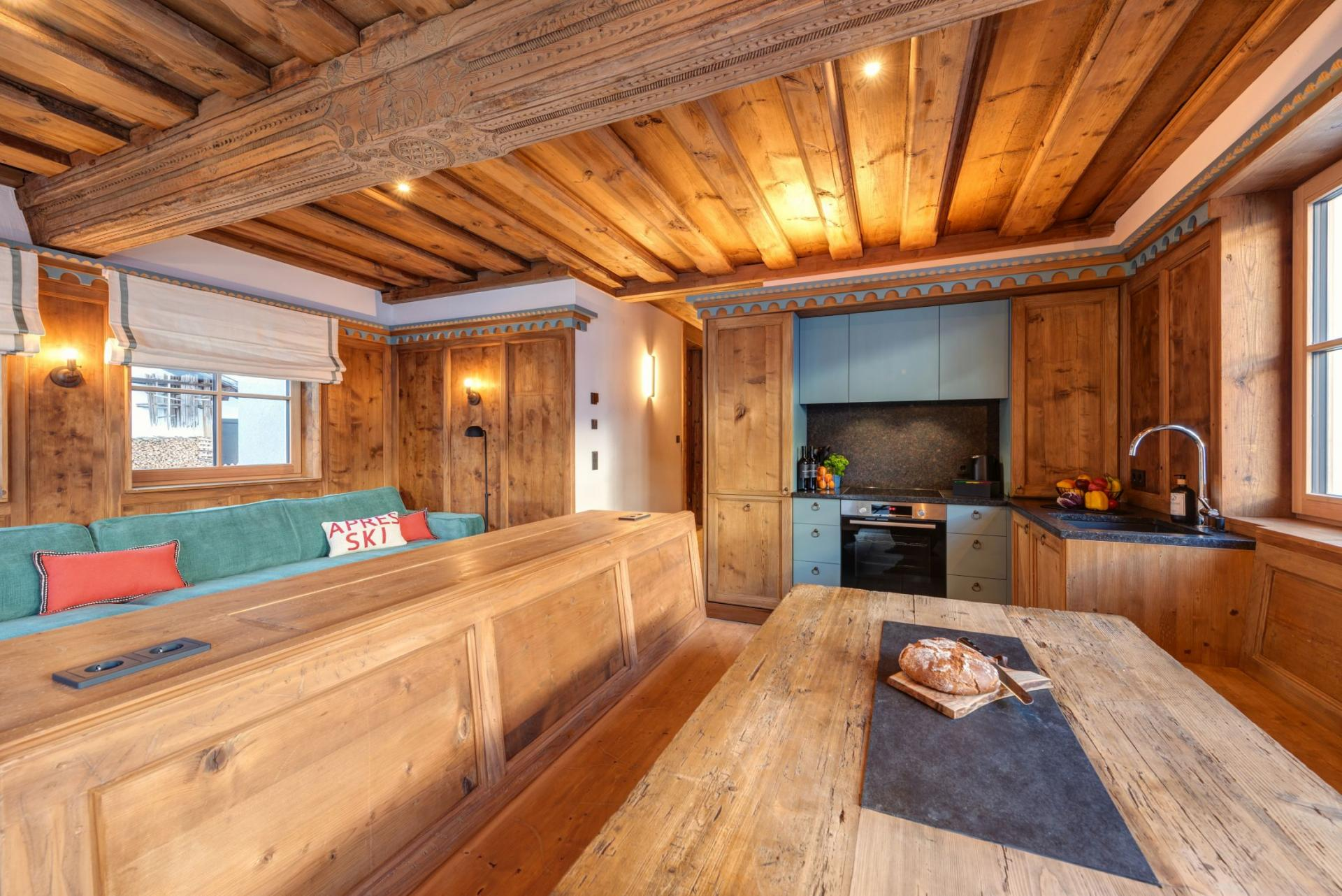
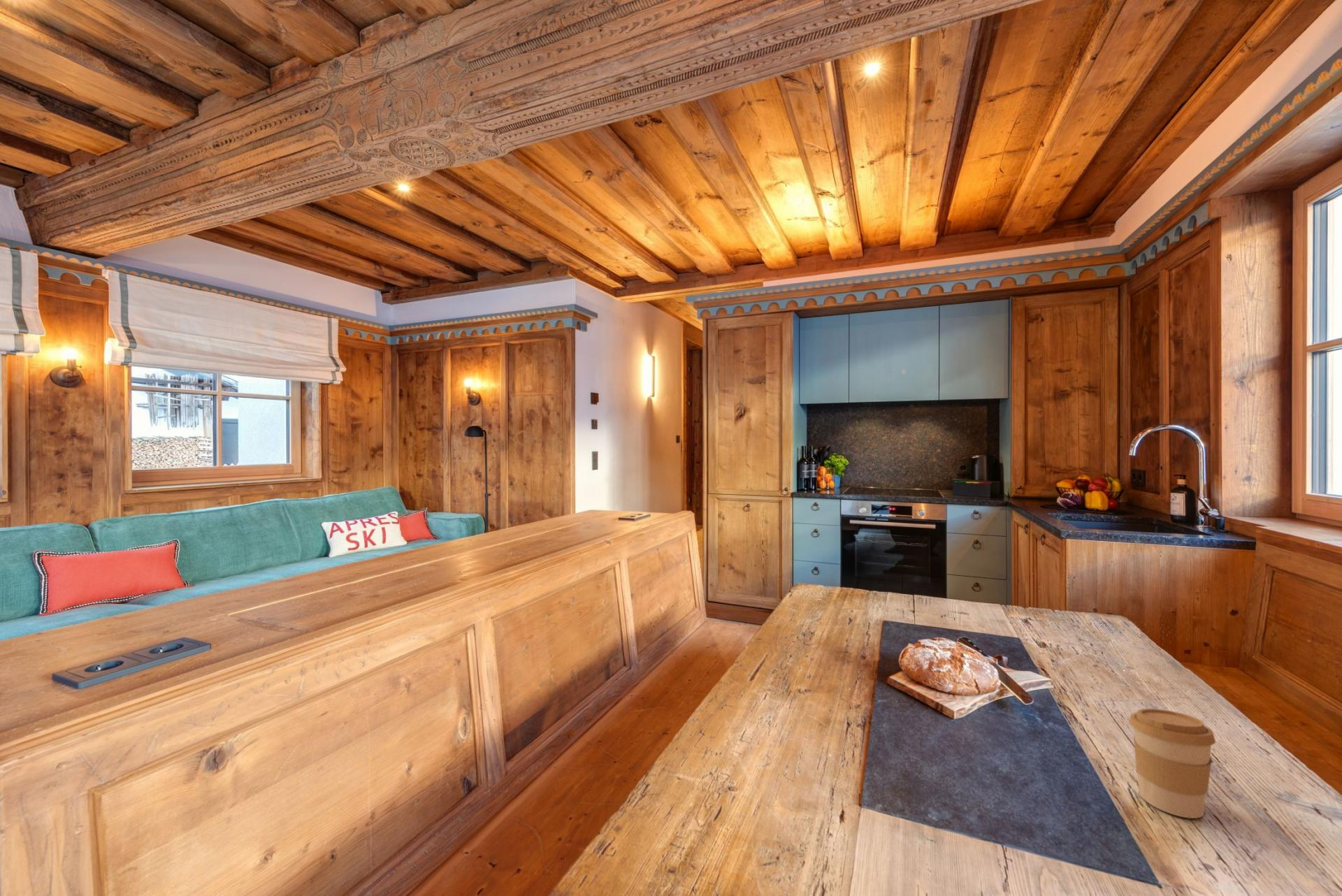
+ coffee cup [1129,708,1216,819]
